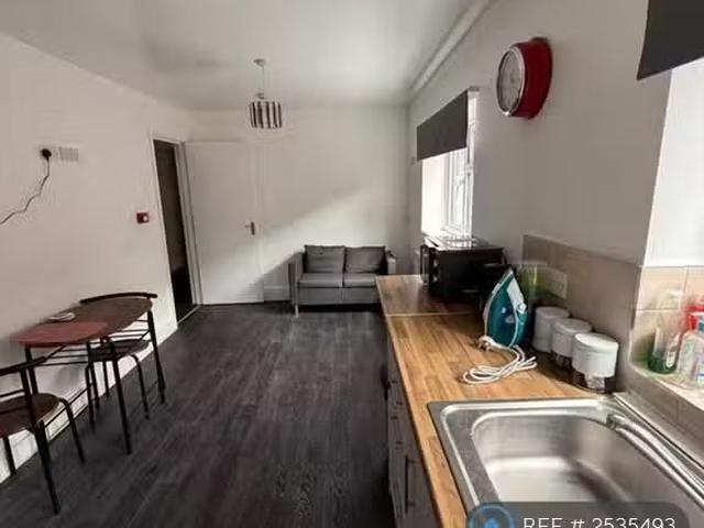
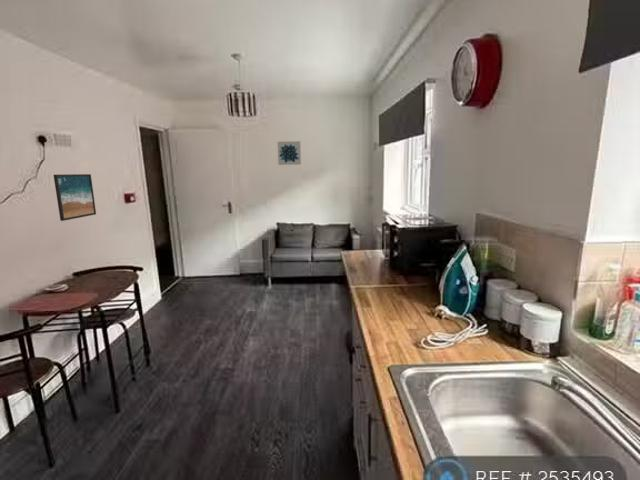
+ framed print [53,173,97,222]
+ wall art [277,140,302,166]
